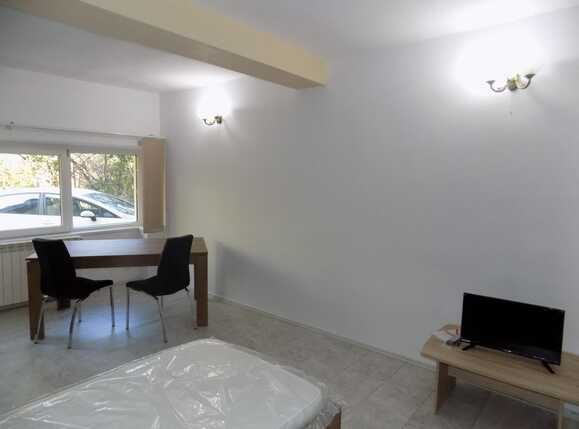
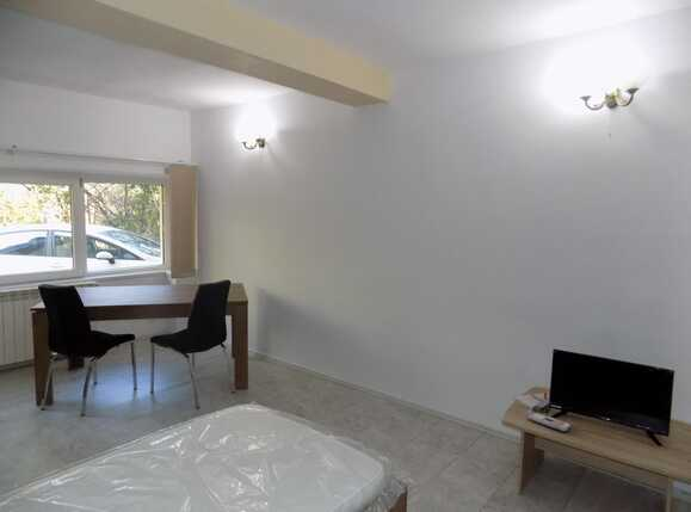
+ remote control [527,412,572,433]
